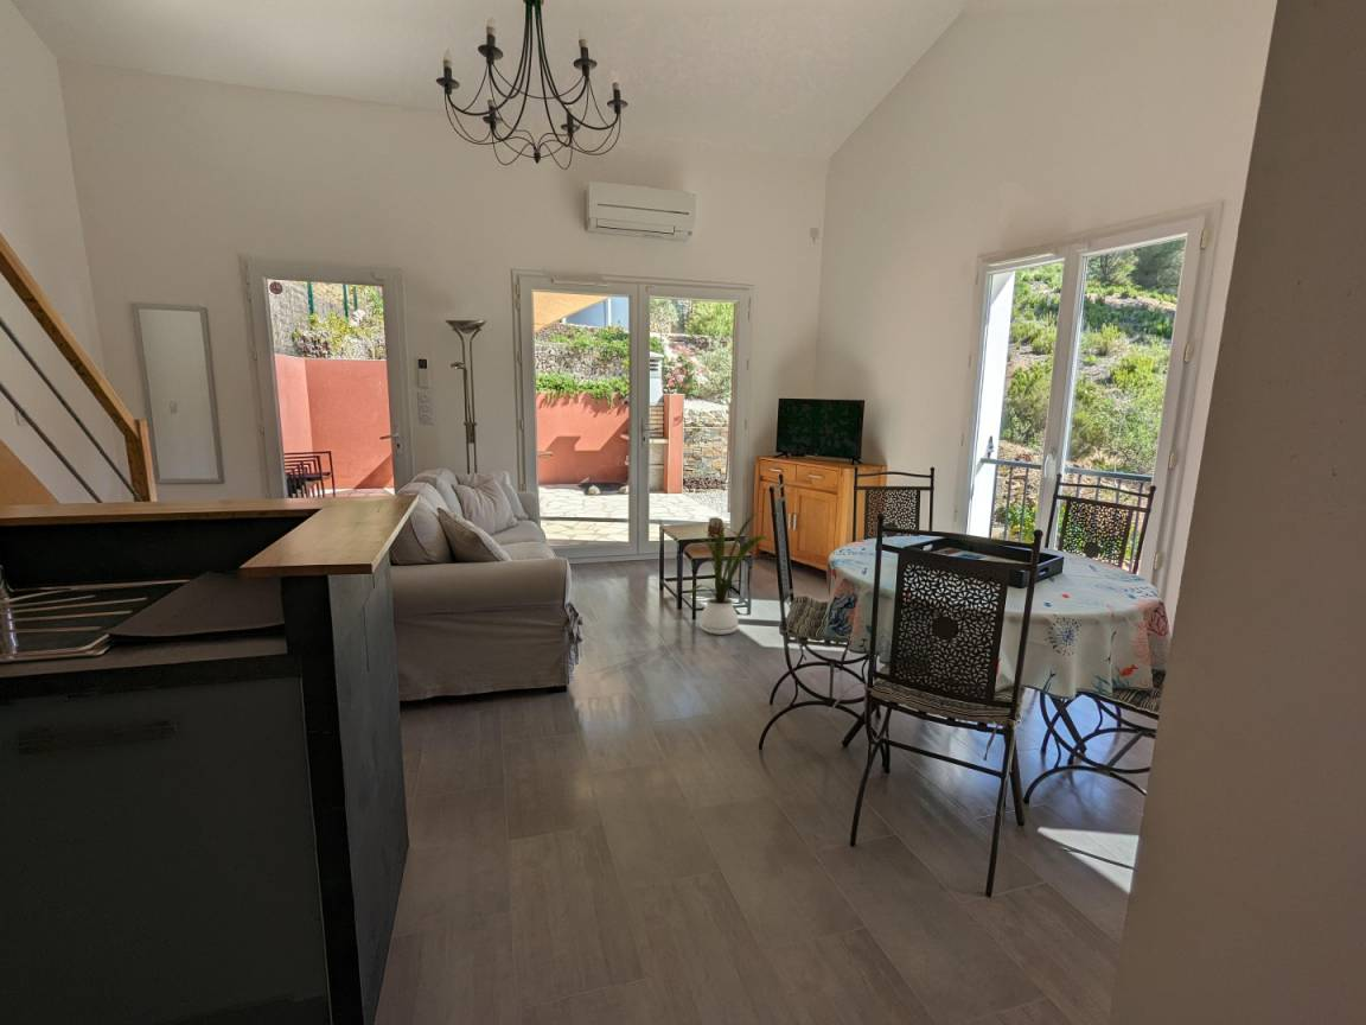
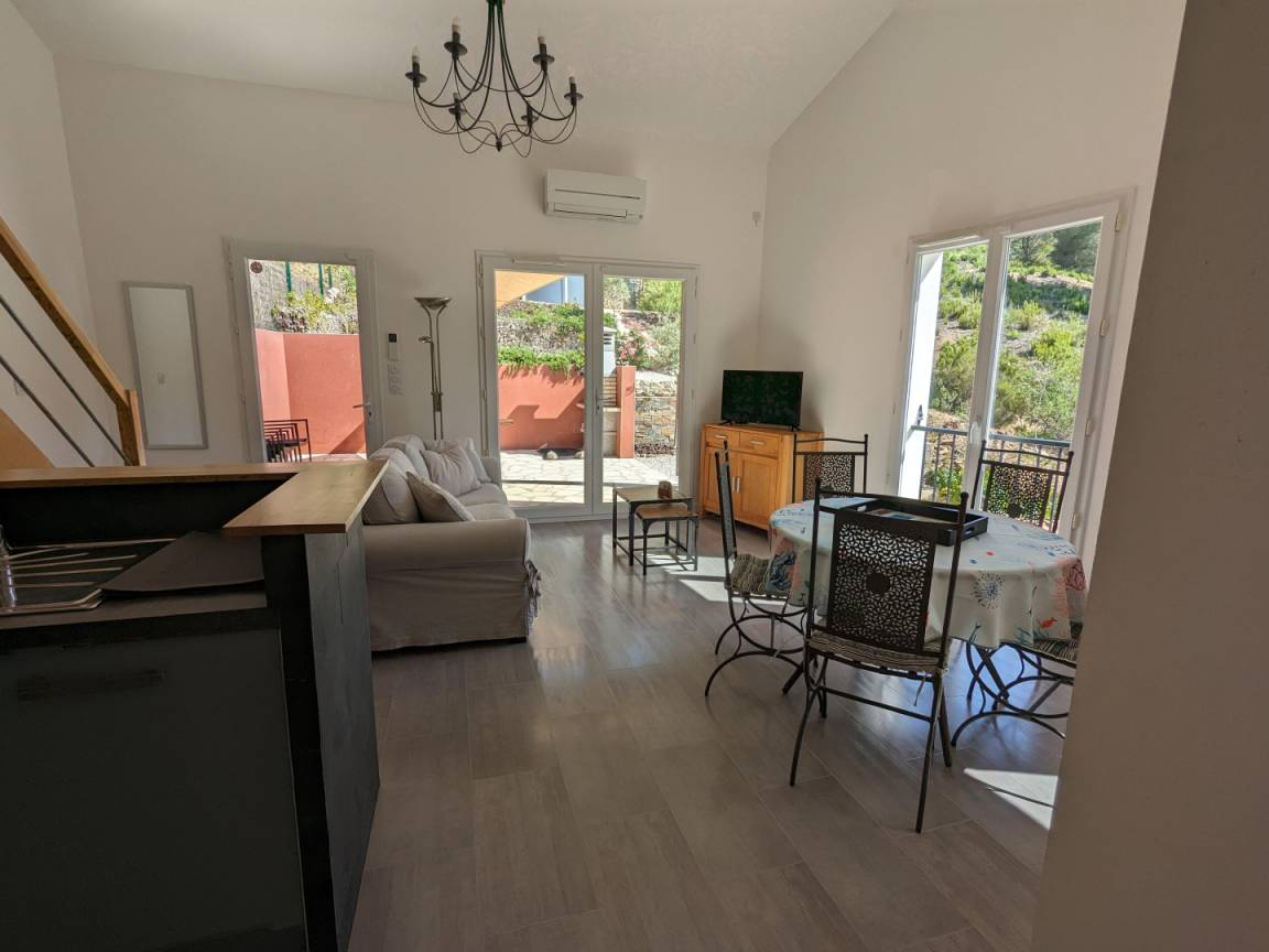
- house plant [689,510,767,636]
